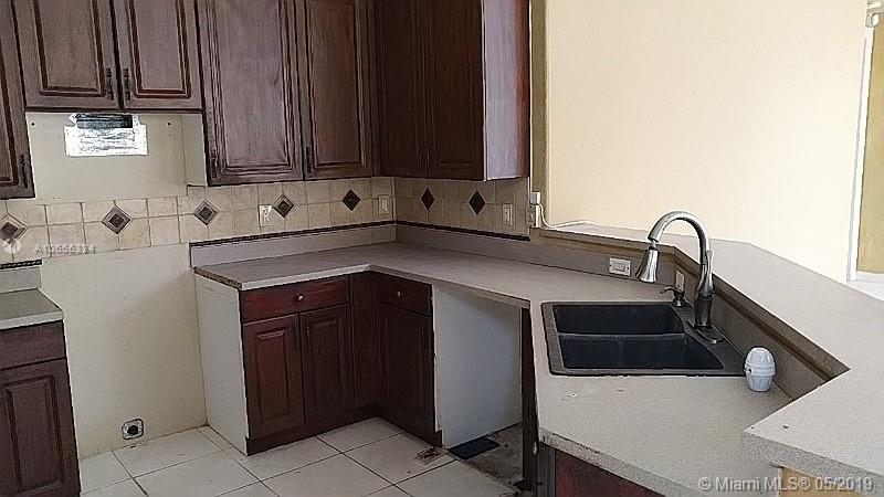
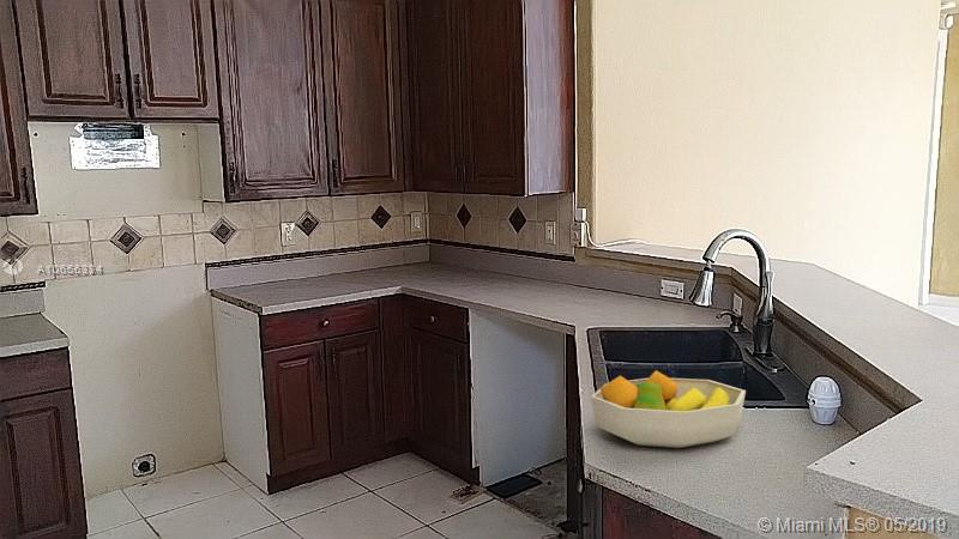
+ fruit bowl [590,369,747,449]
